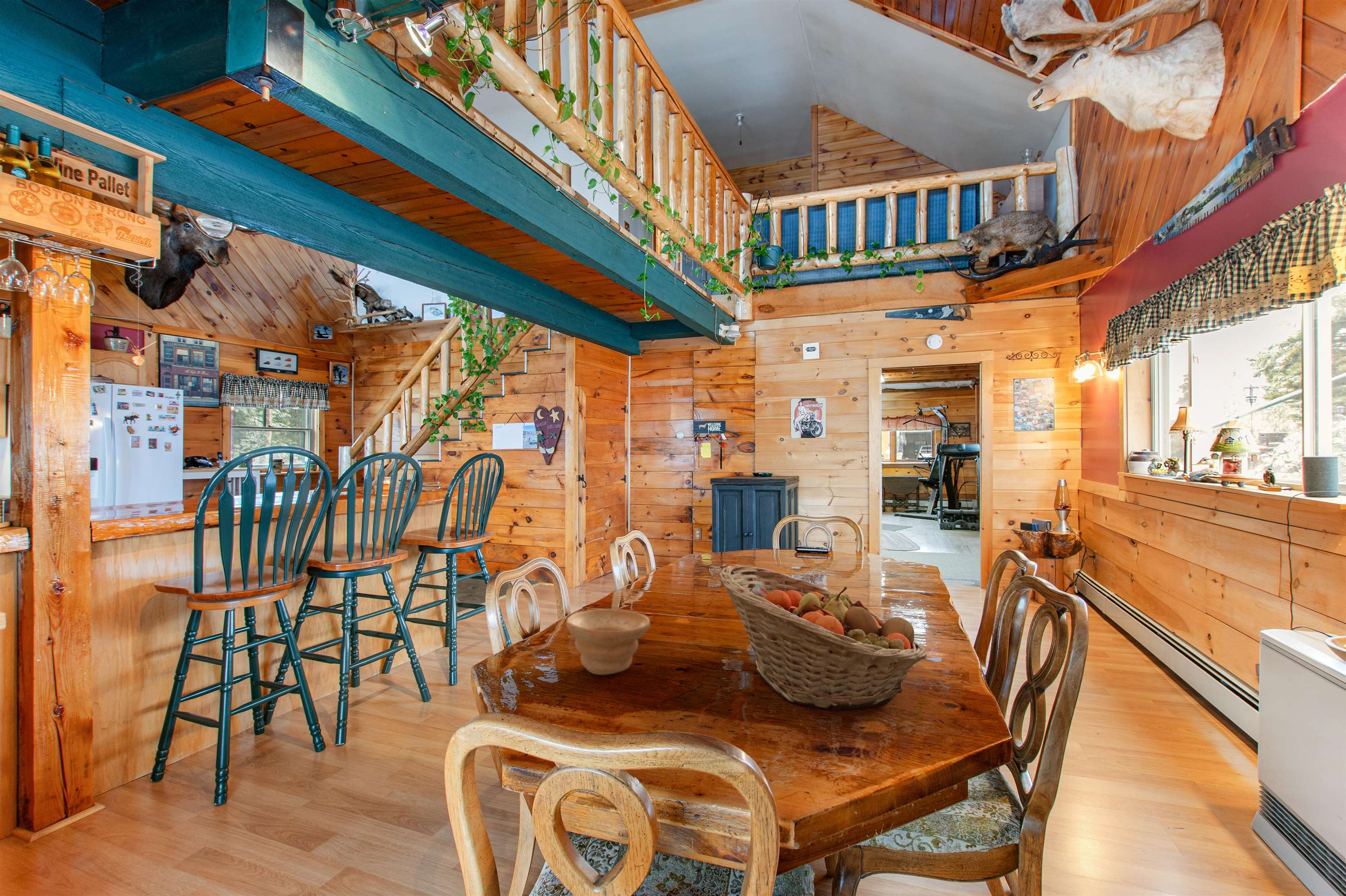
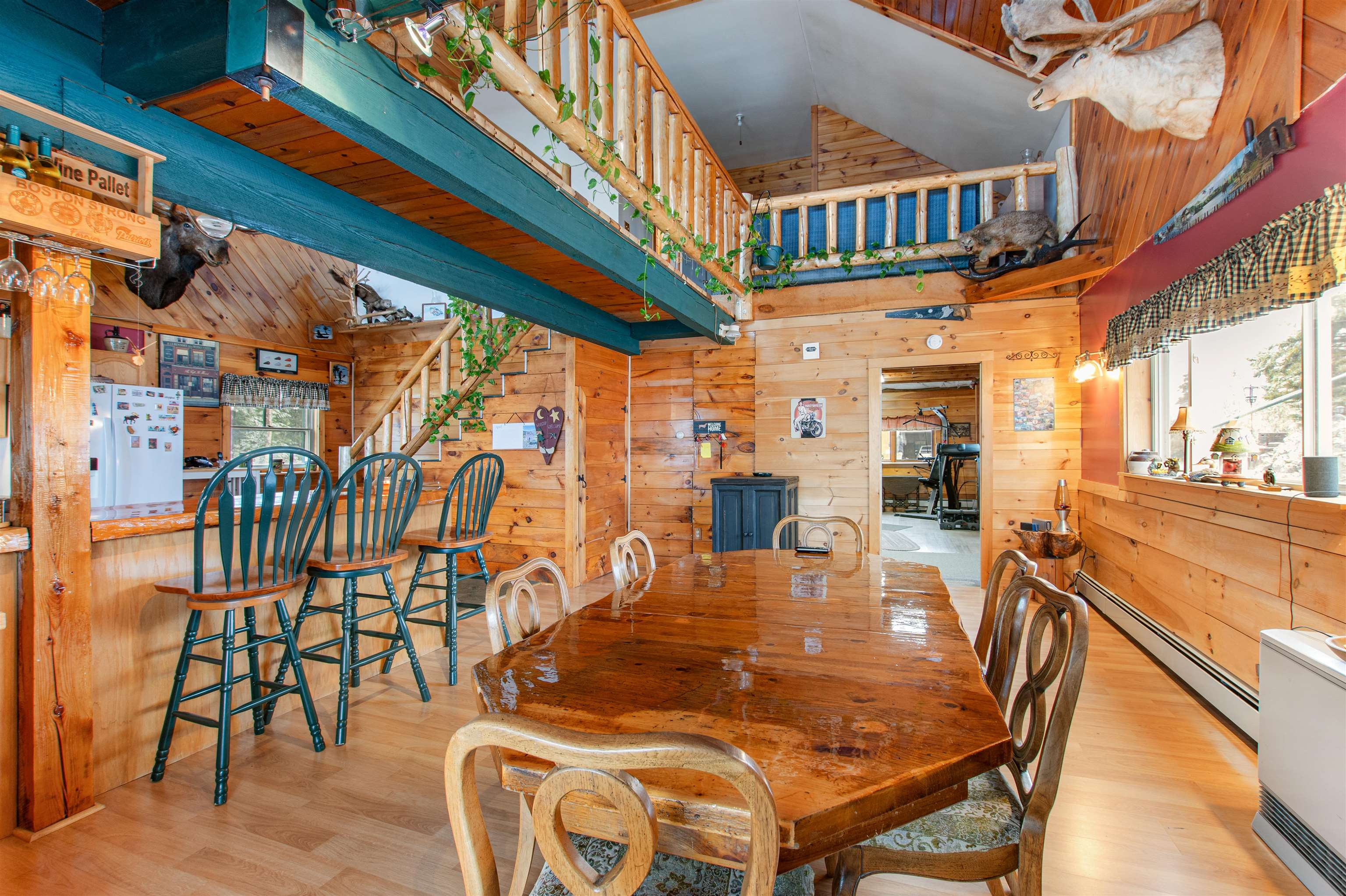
- bowl [566,609,651,675]
- fruit basket [718,564,927,710]
